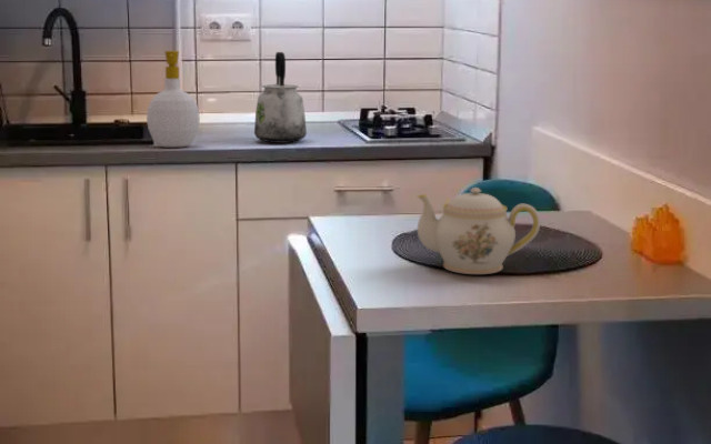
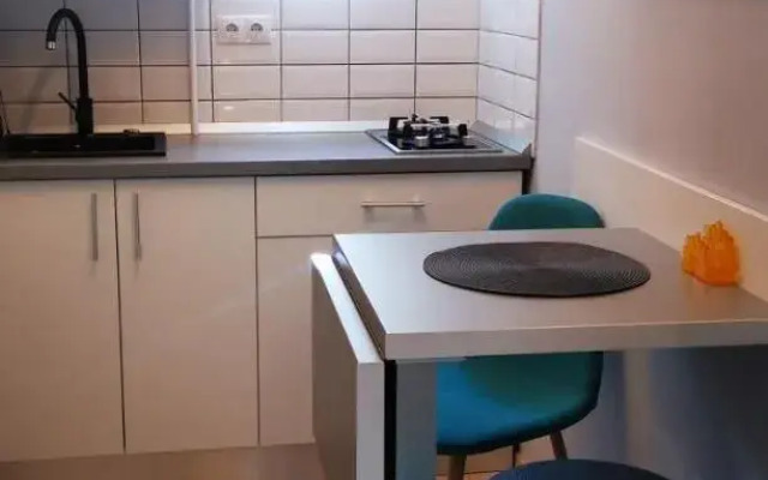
- kettle [253,51,308,144]
- teapot [417,186,541,275]
- soap bottle [146,50,201,149]
